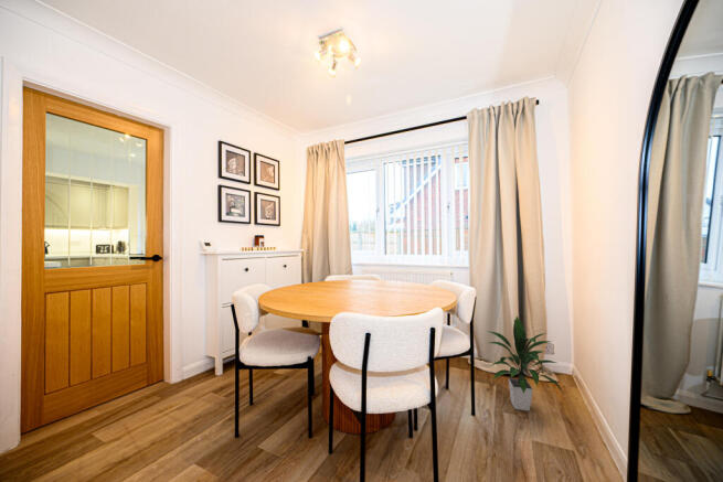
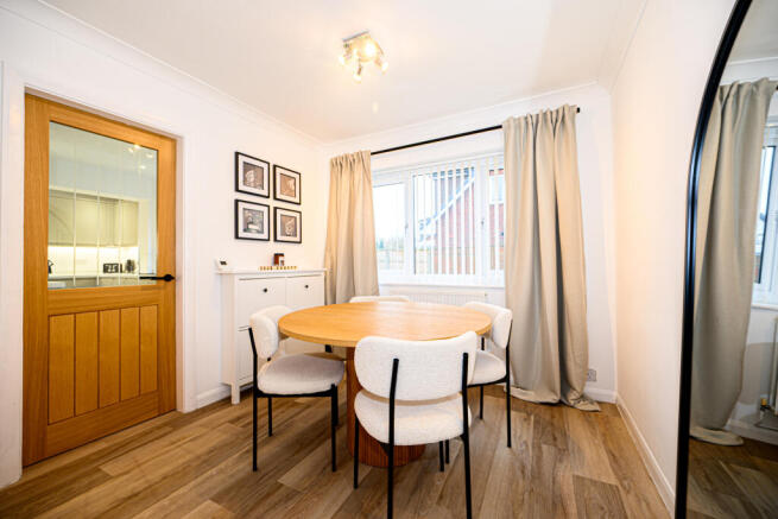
- indoor plant [487,314,565,411]
